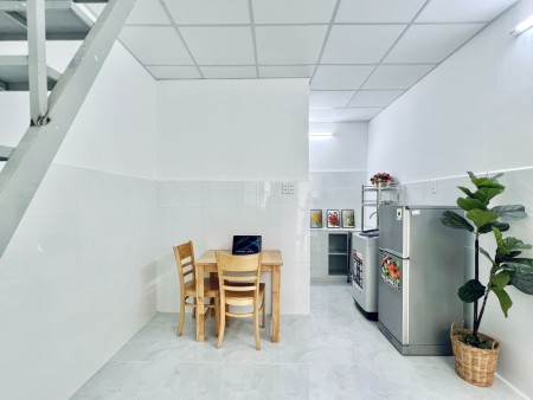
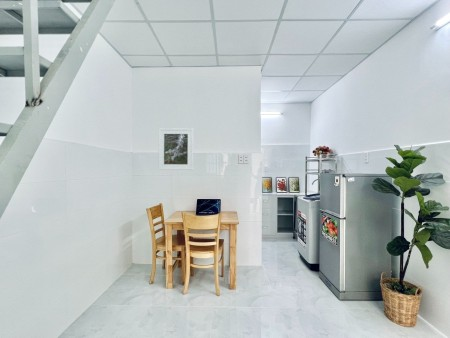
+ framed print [158,127,194,171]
